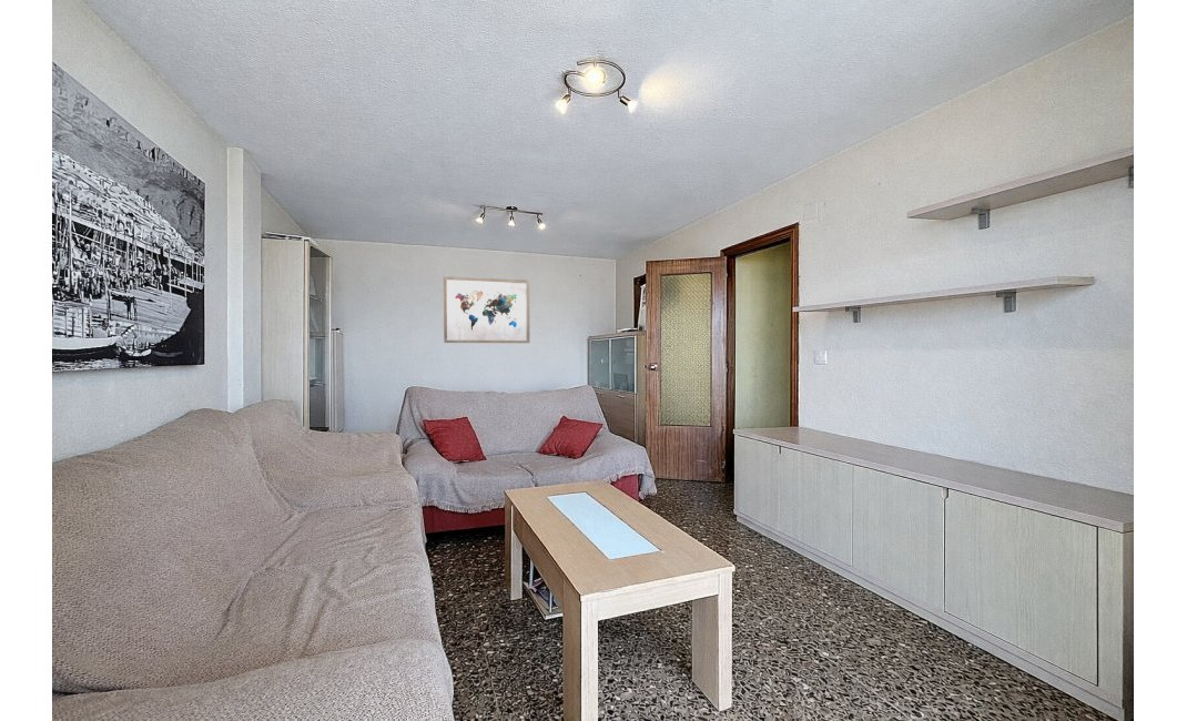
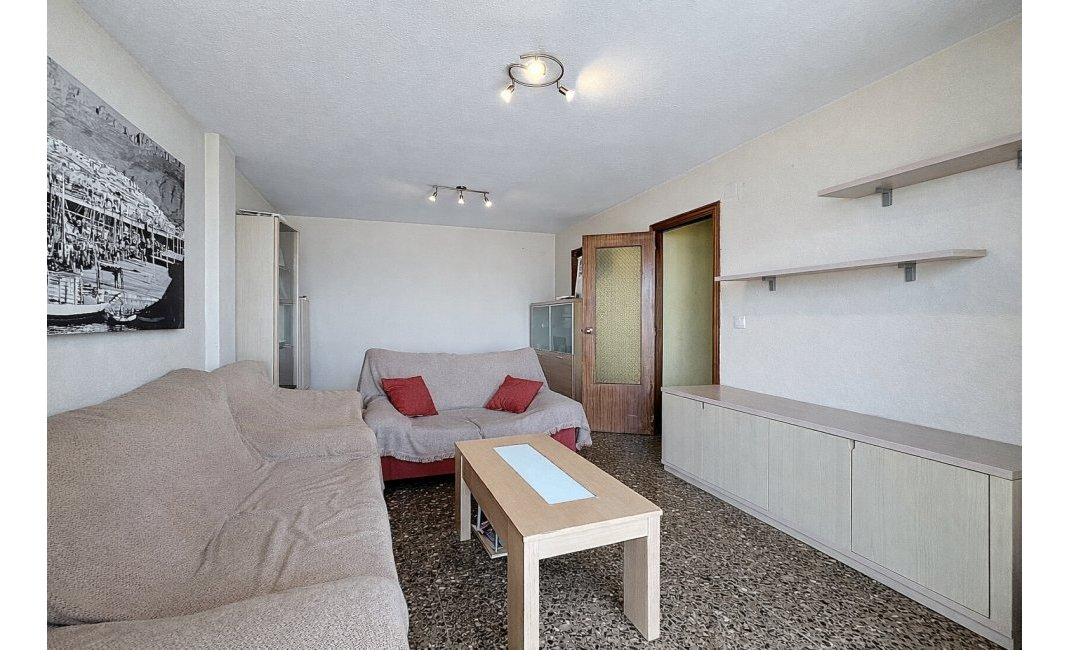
- wall art [443,275,531,344]
